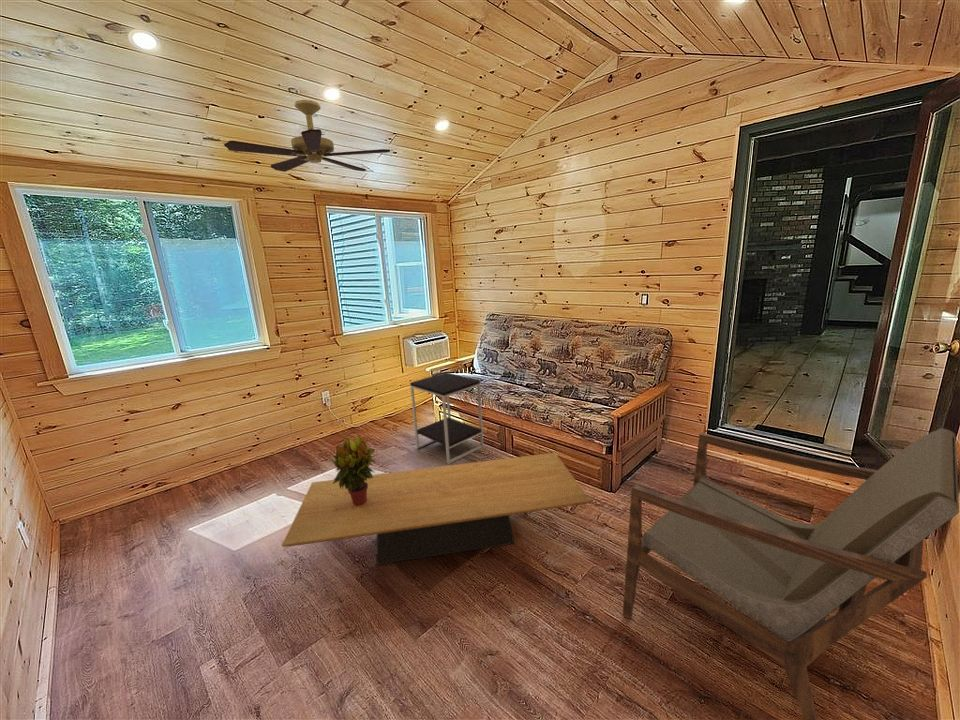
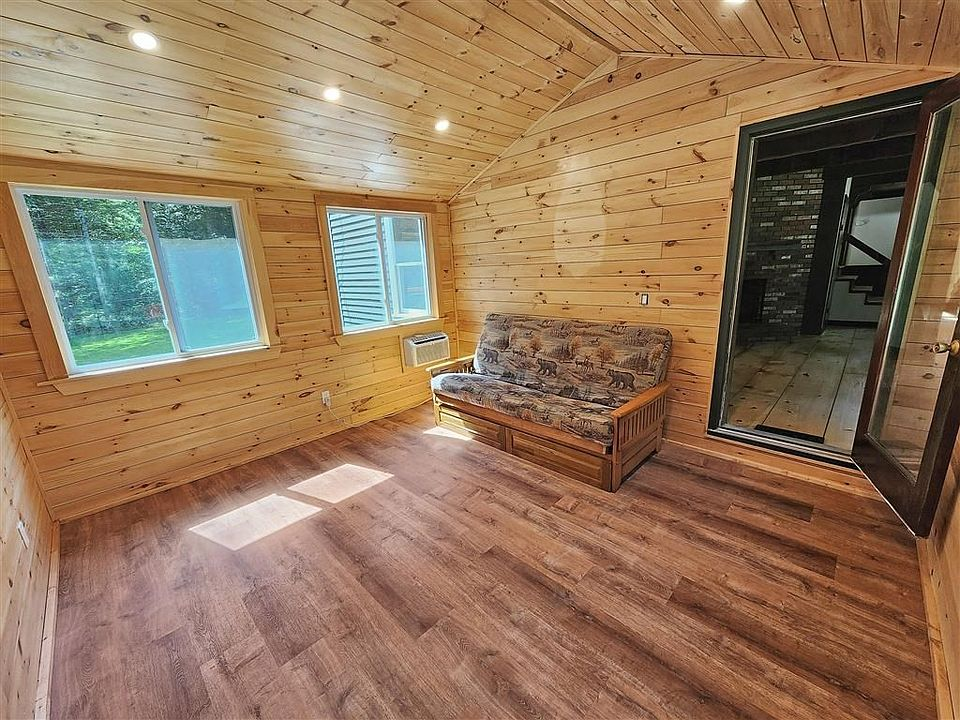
- armchair [622,427,960,720]
- coffee table [281,452,592,566]
- side table [409,371,484,465]
- ceiling fan [223,99,391,173]
- potted plant [326,434,377,506]
